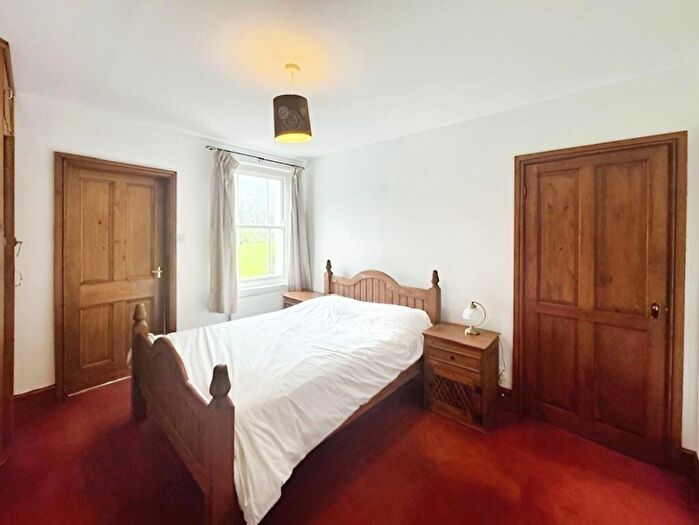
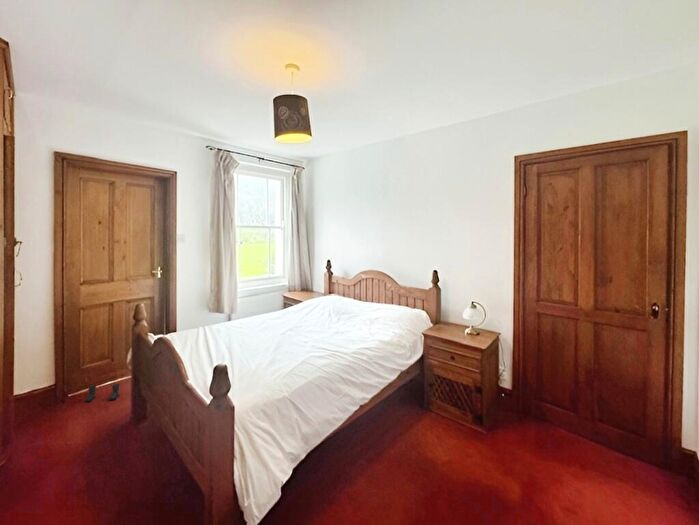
+ boots [83,383,121,403]
